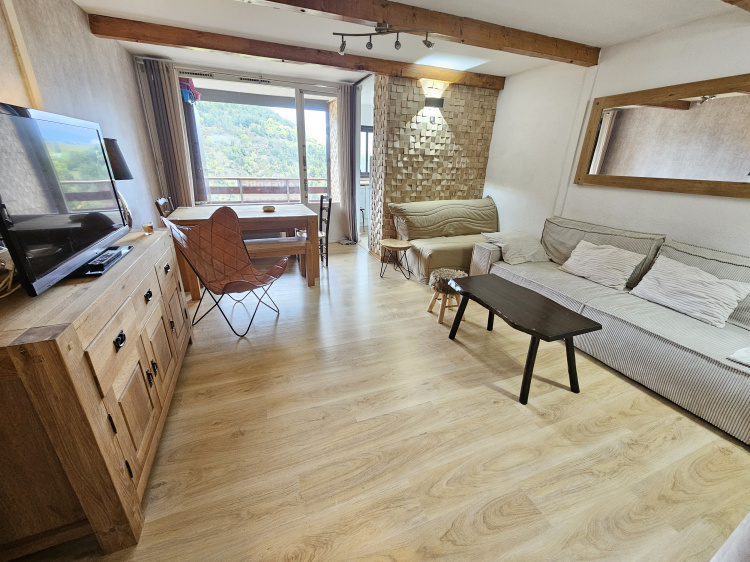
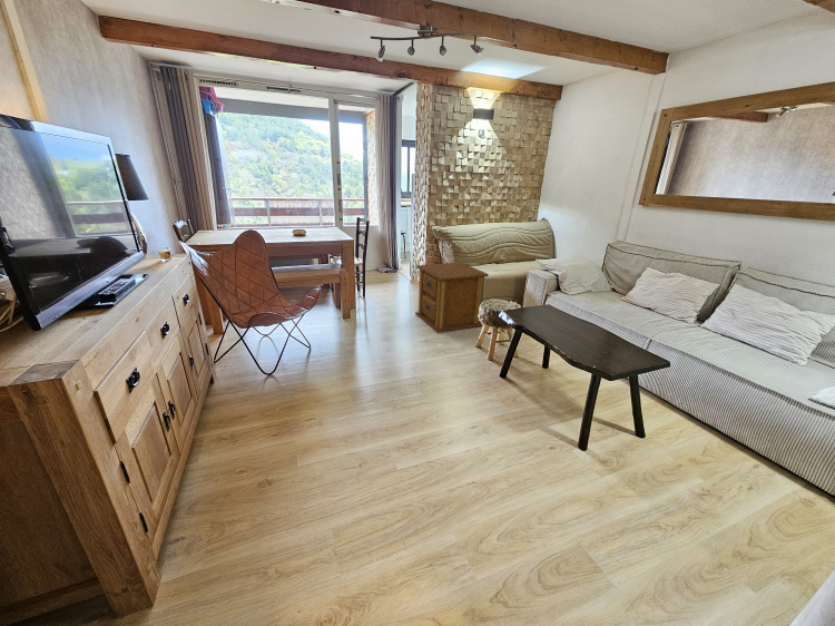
+ side table [414,261,490,334]
